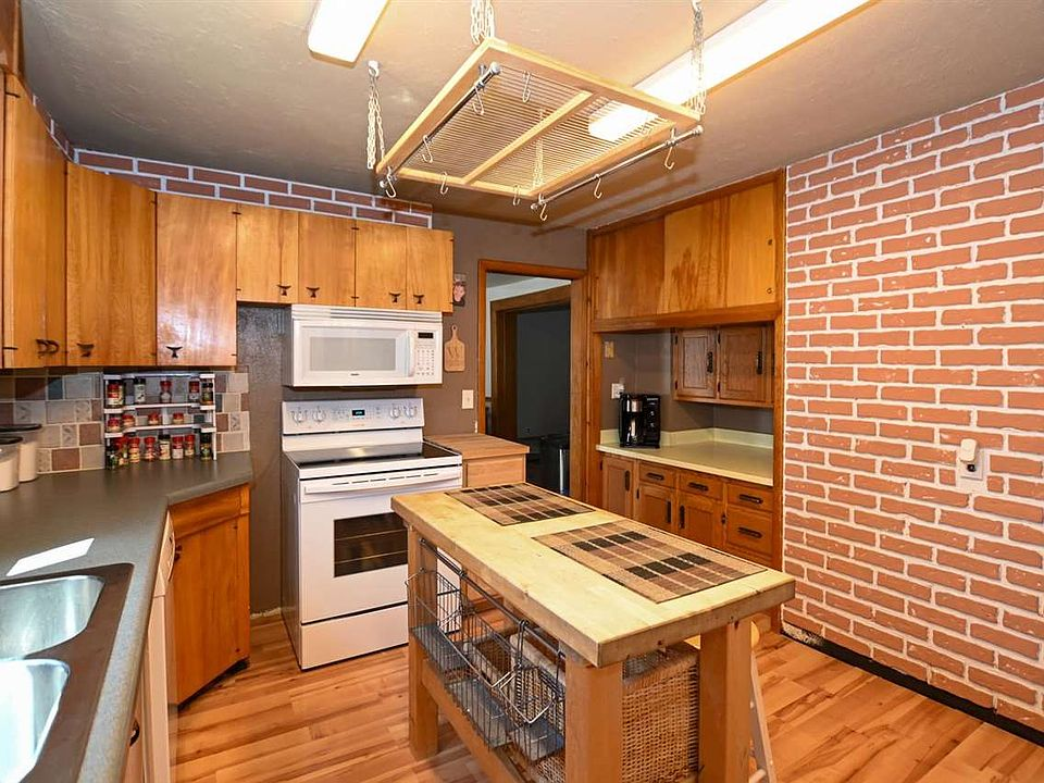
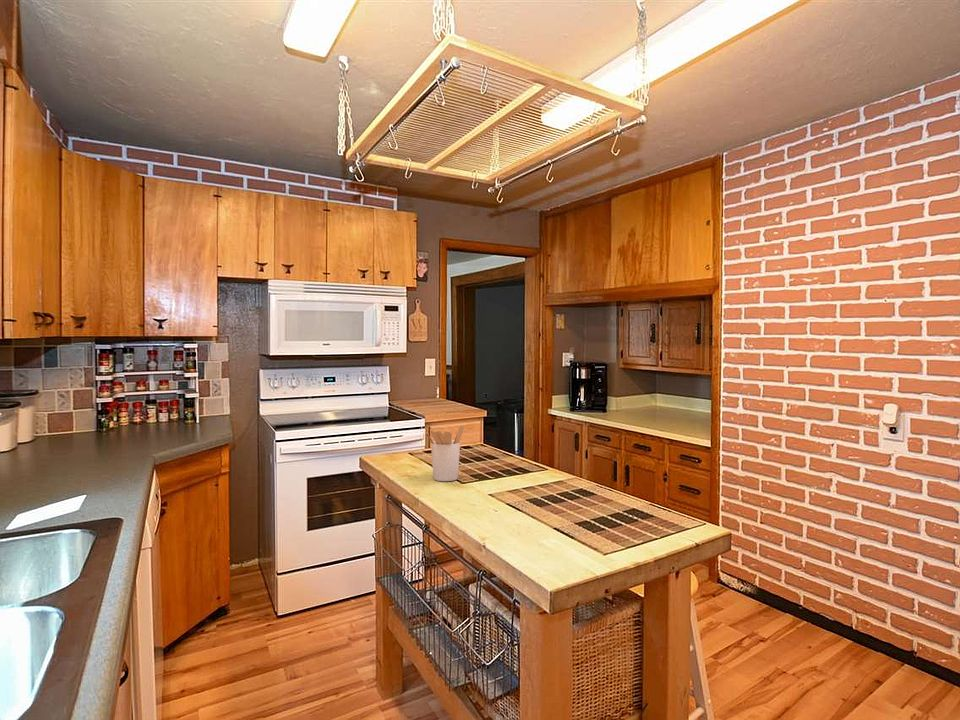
+ utensil holder [424,424,465,482]
